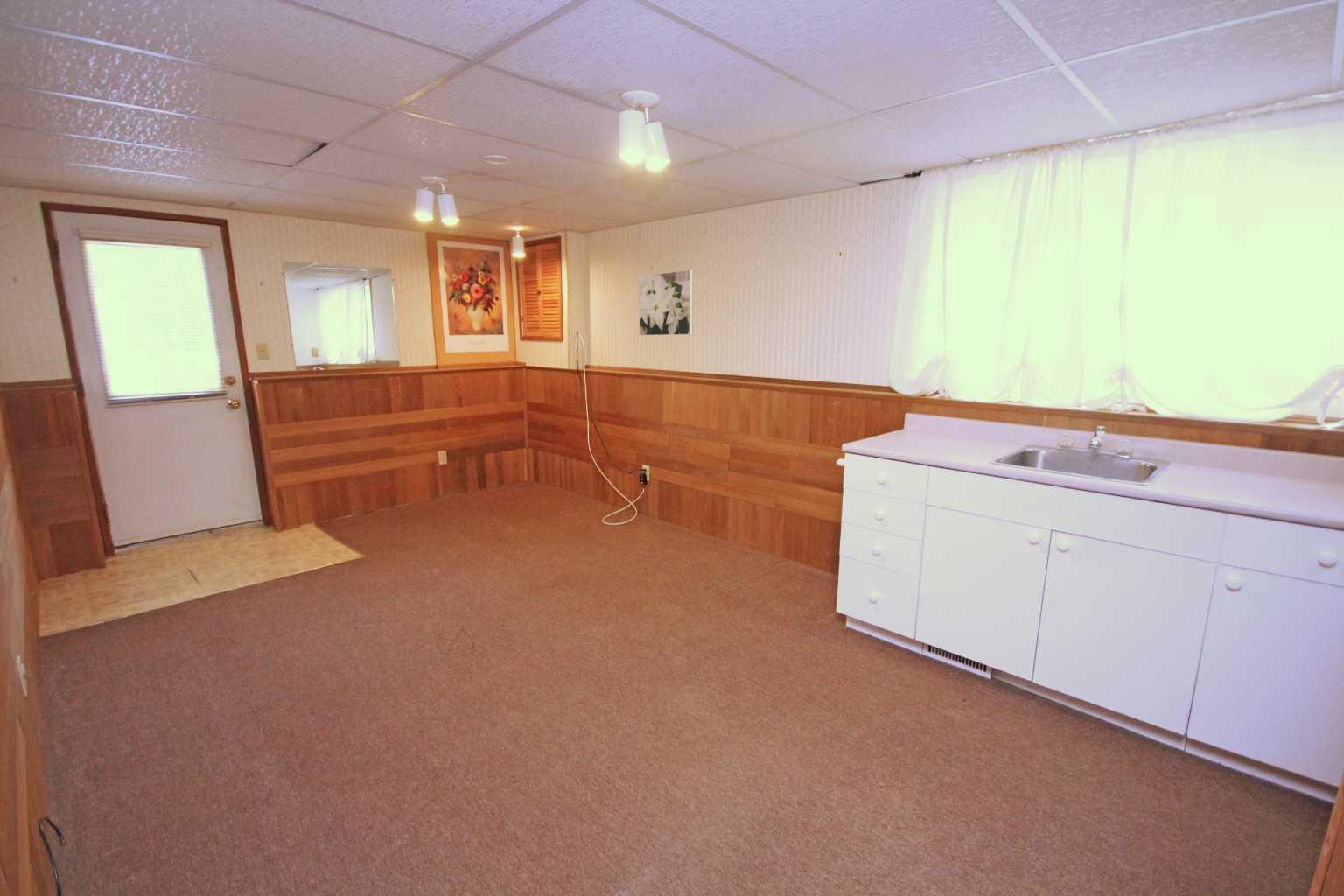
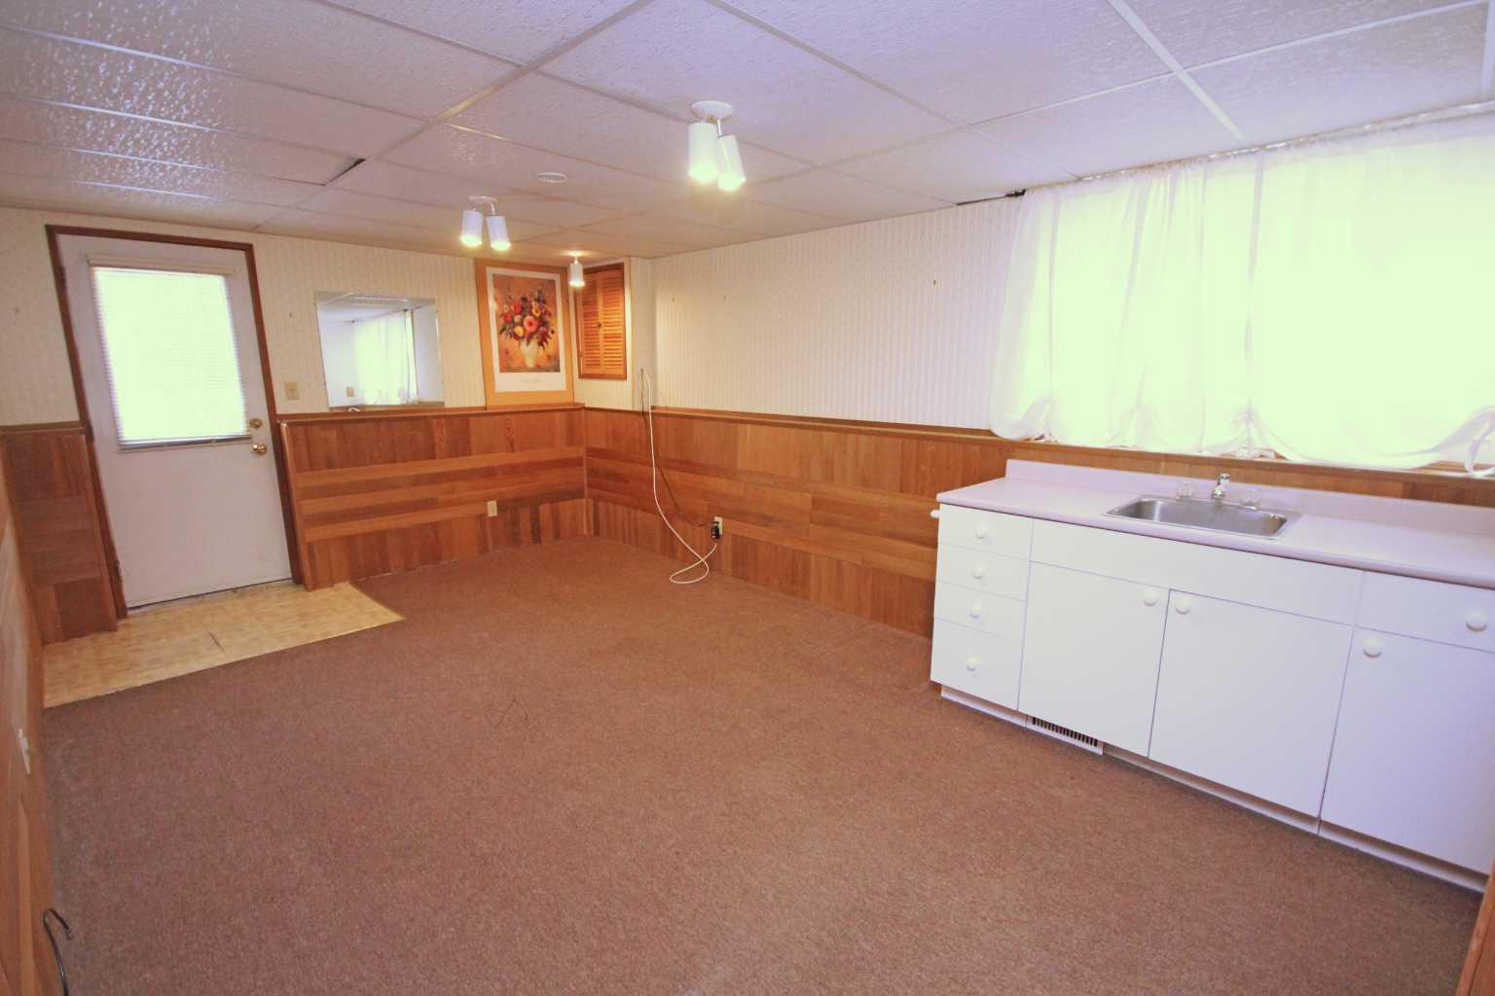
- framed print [638,269,694,337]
